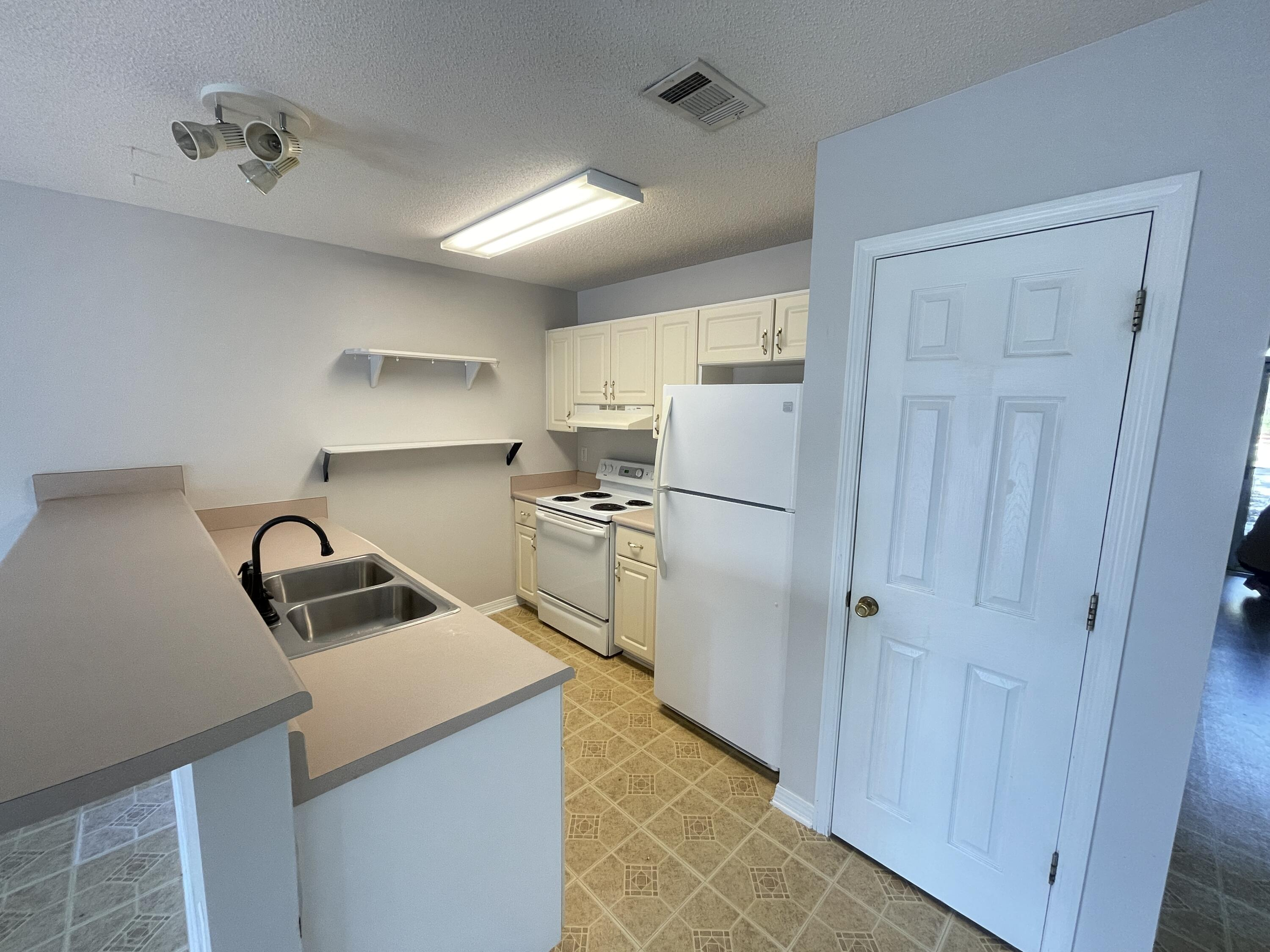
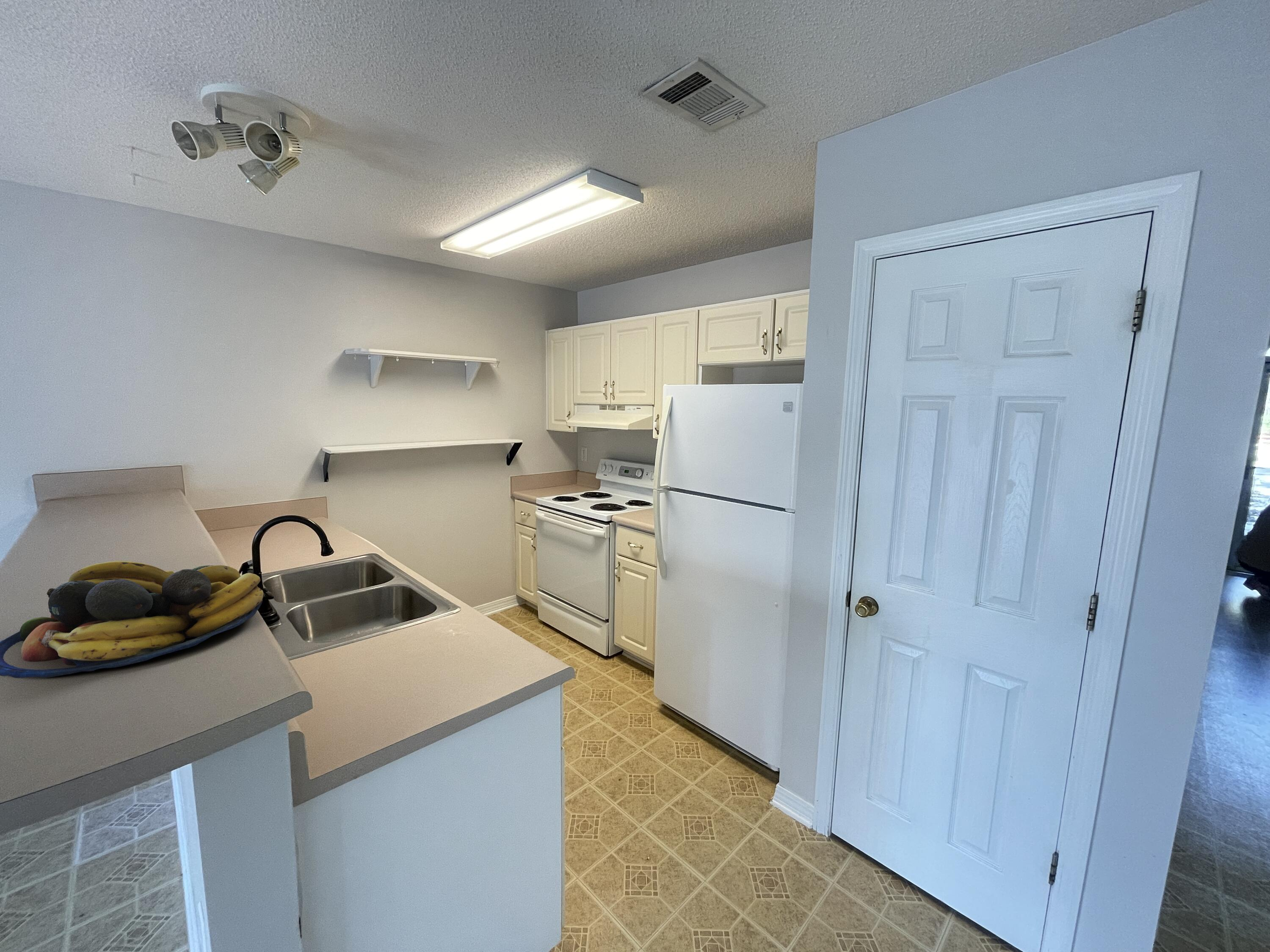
+ fruit bowl [0,561,264,678]
